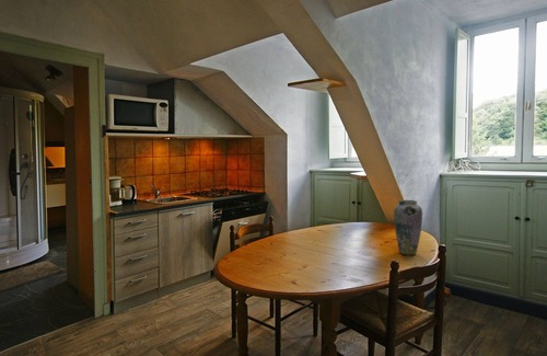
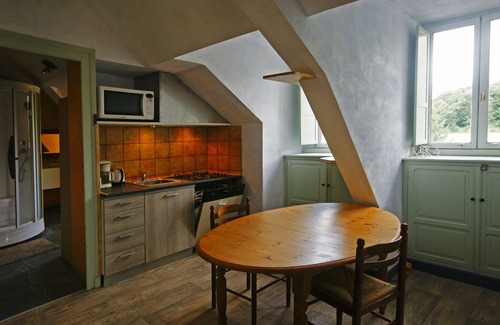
- vase [393,199,423,256]
